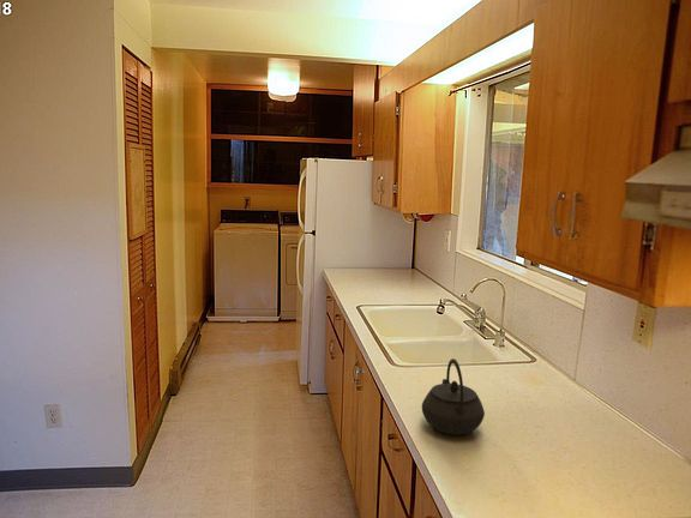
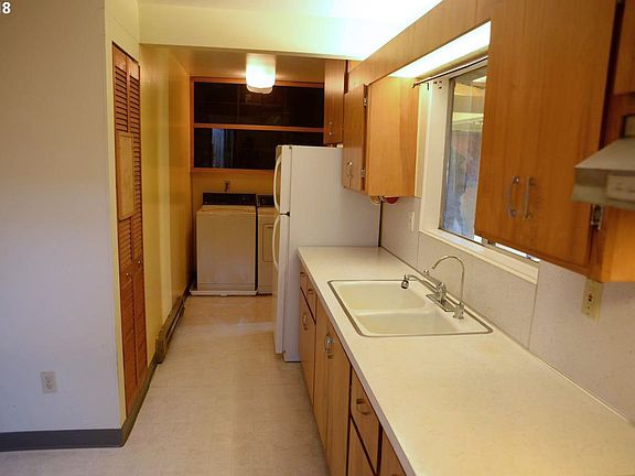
- kettle [421,357,486,436]
